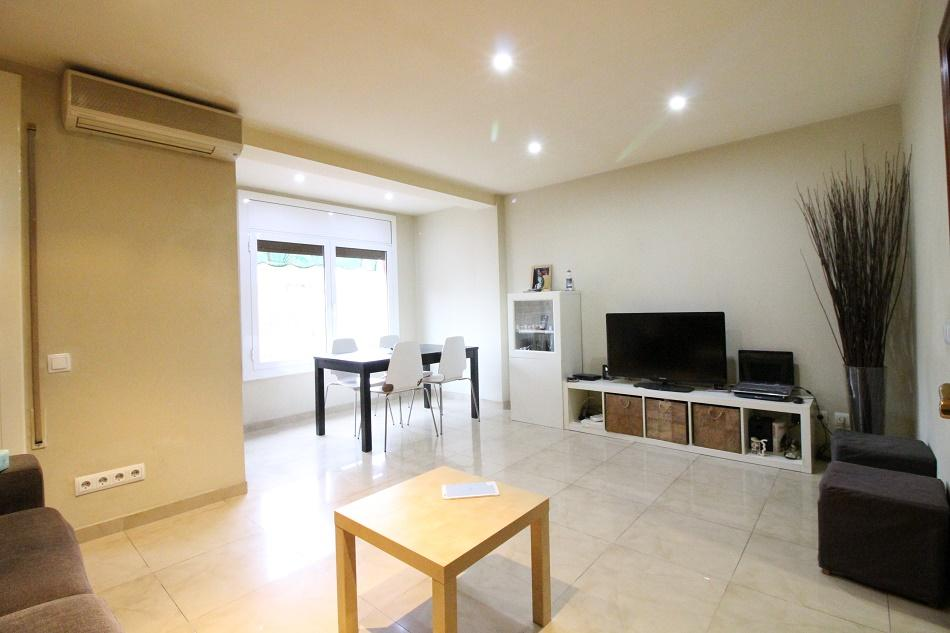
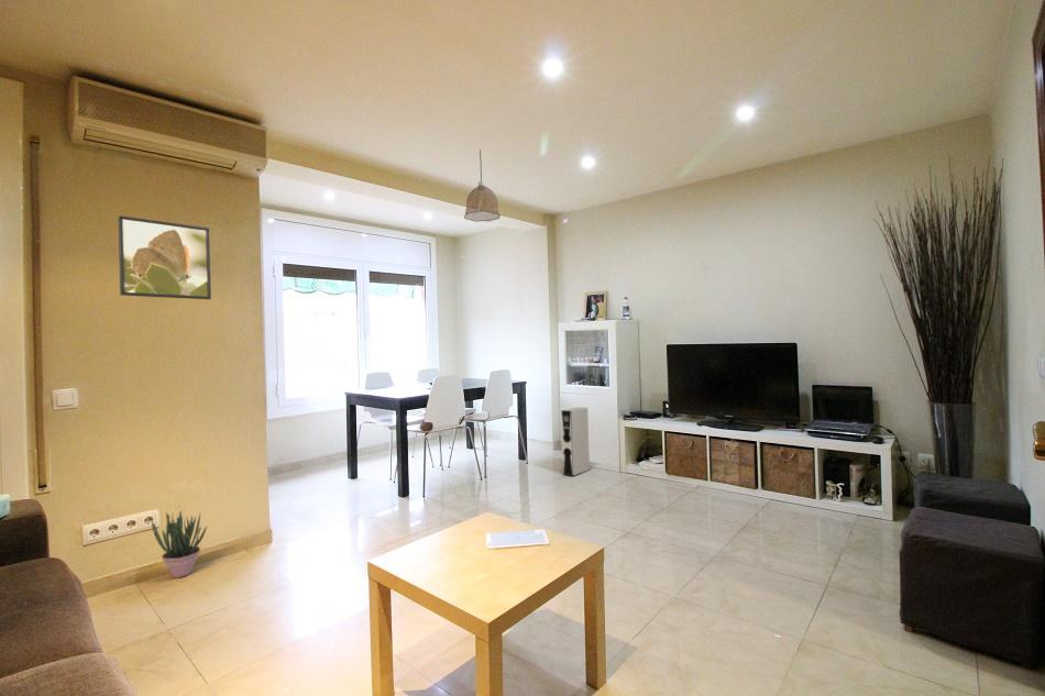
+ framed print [117,214,212,300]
+ speaker [560,406,591,477]
+ potted plant [150,510,208,579]
+ pendant lamp [463,148,502,222]
